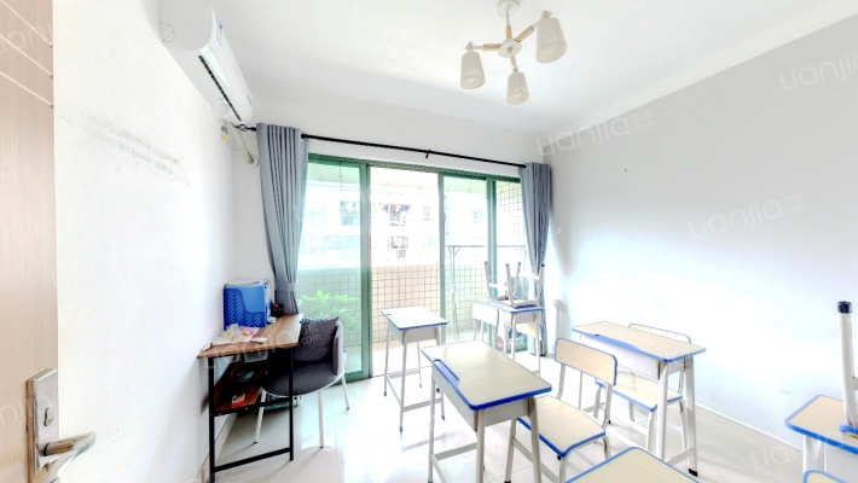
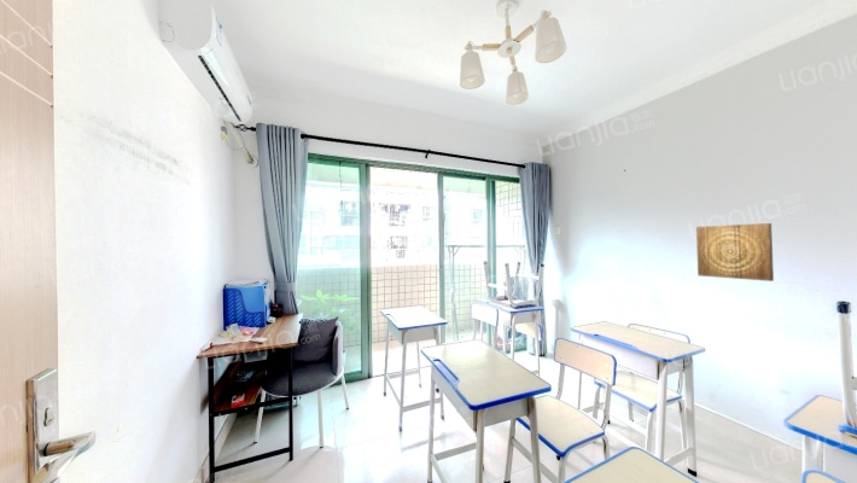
+ wall art [695,222,775,283]
